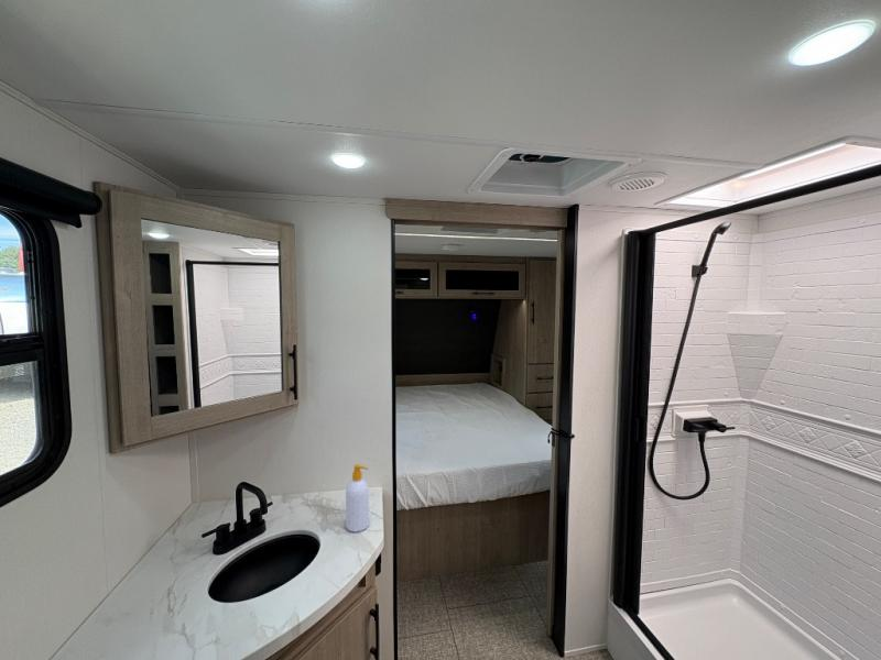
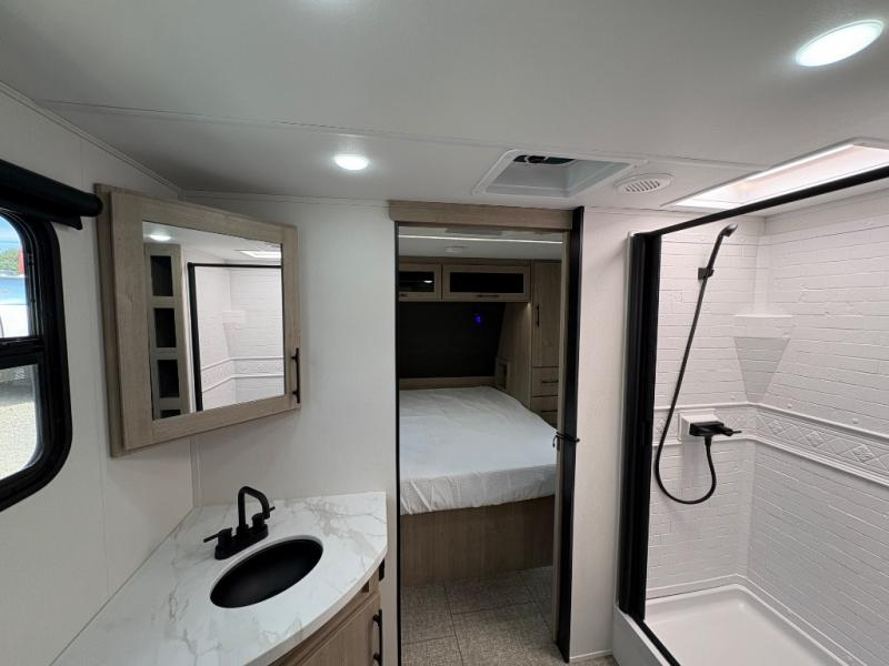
- soap bottle [345,463,370,534]
